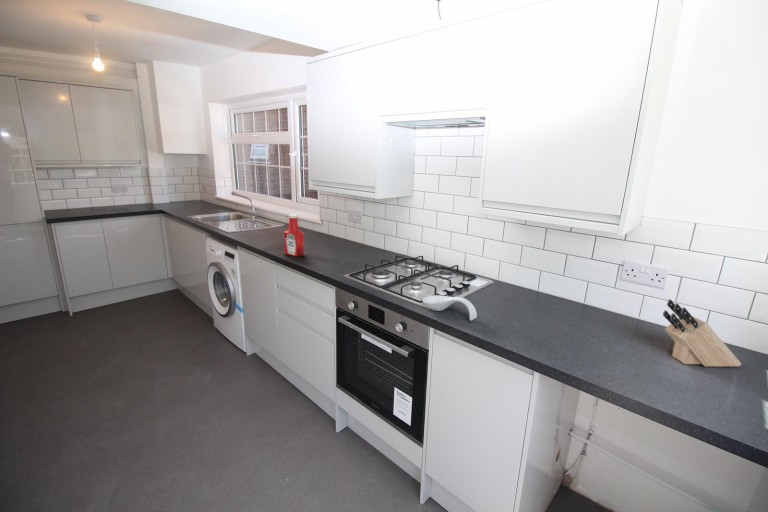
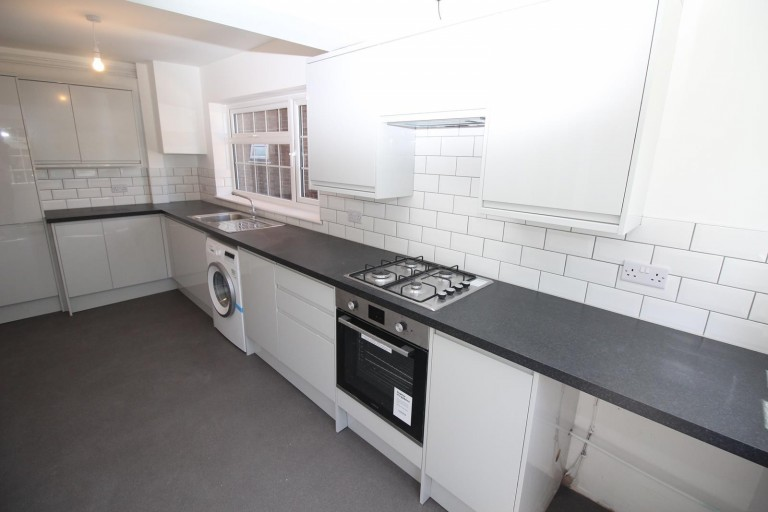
- spoon rest [422,294,478,322]
- knife block [662,298,743,367]
- soap bottle [283,213,305,257]
